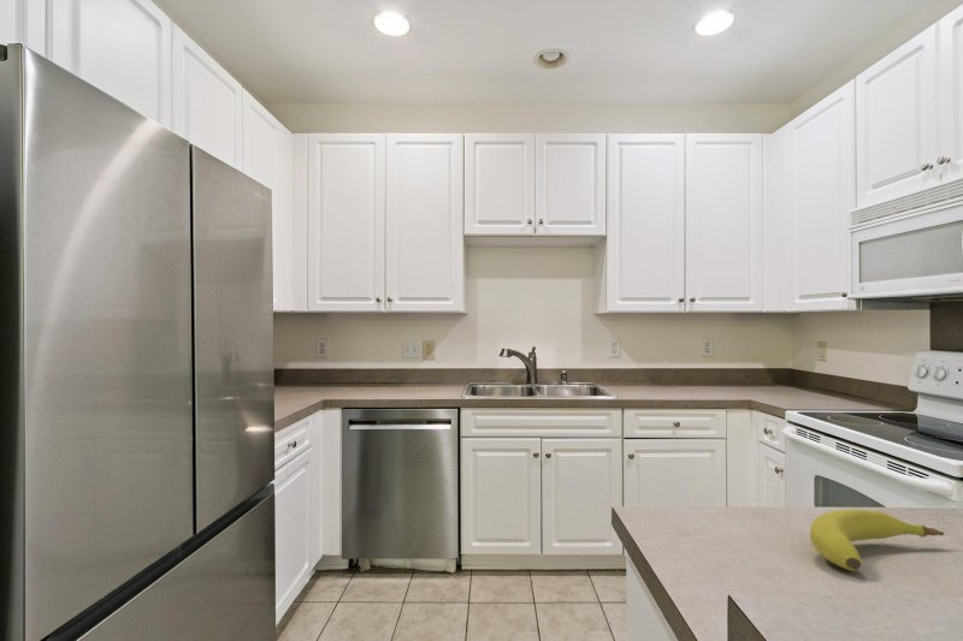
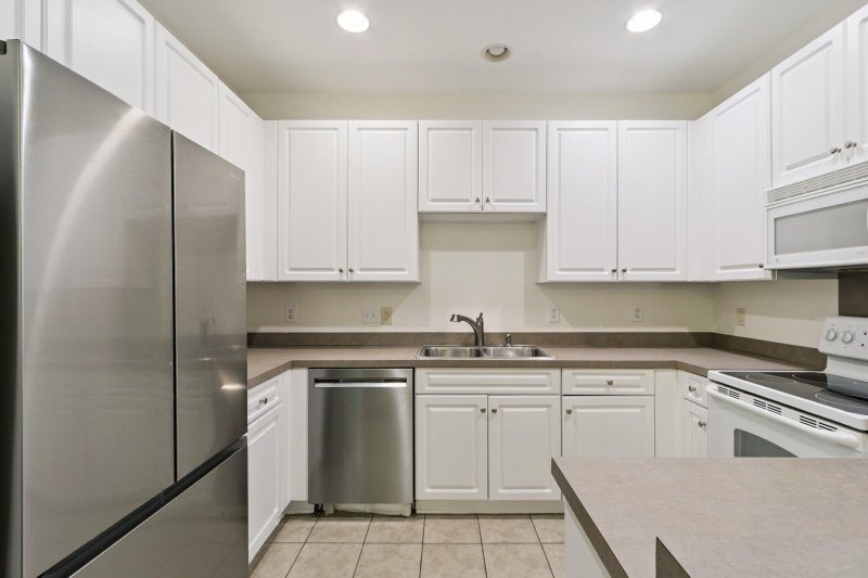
- fruit [809,509,945,572]
